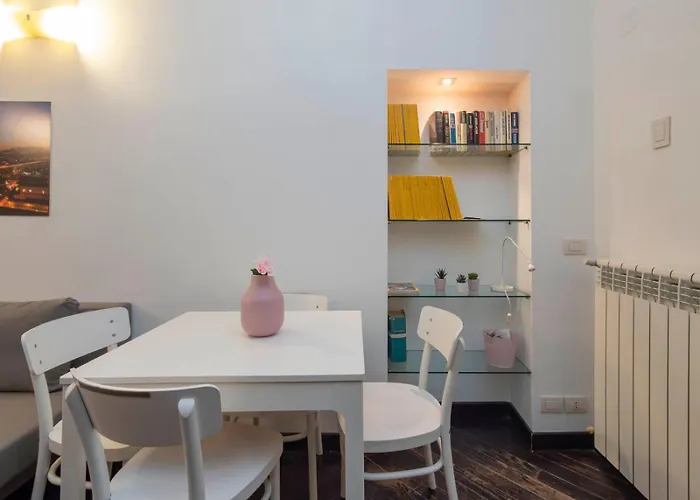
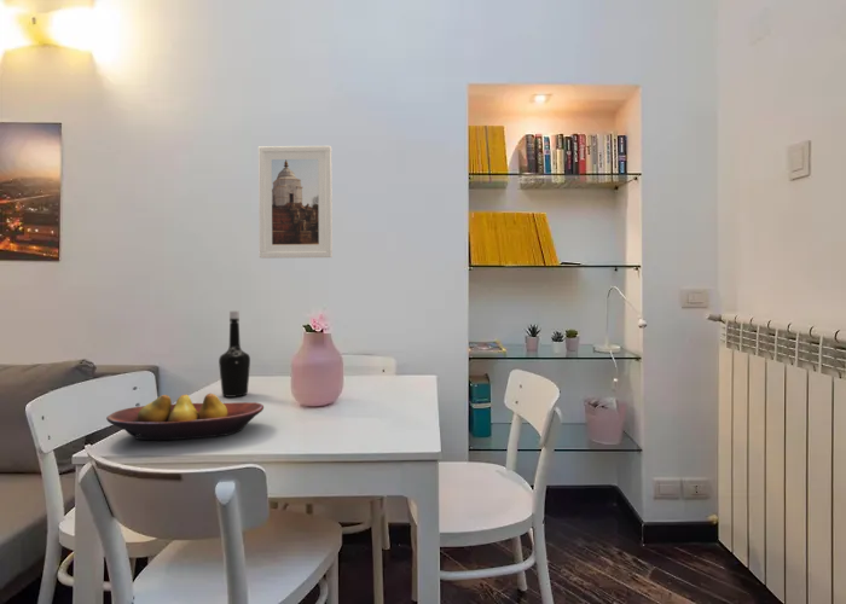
+ bottle [218,309,251,399]
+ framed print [257,145,334,260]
+ fruit bowl [105,393,265,441]
